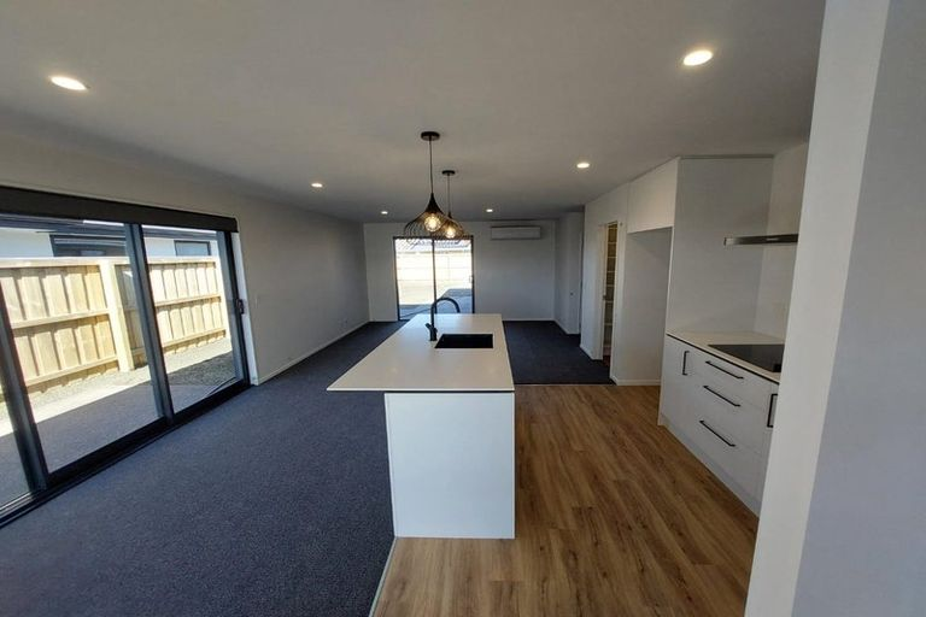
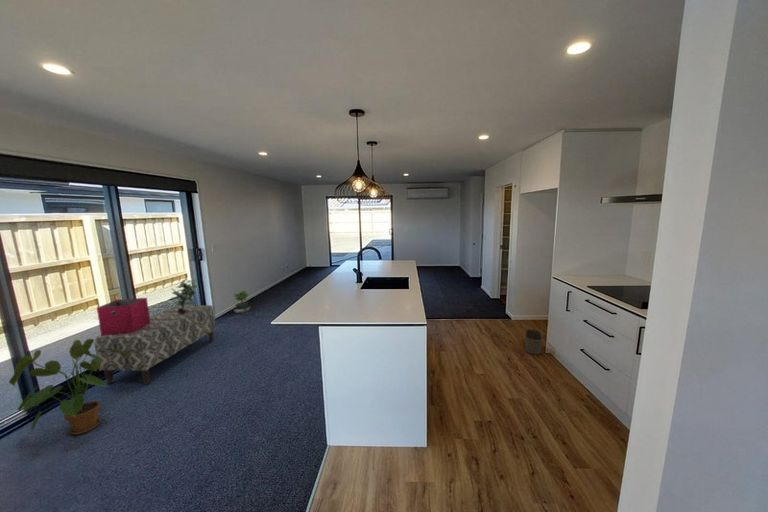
+ storage bin [96,297,151,336]
+ house plant [8,338,134,436]
+ potted plant [170,278,198,314]
+ wicker basket [524,320,544,356]
+ bench [94,304,217,385]
+ potted plant [233,288,252,314]
